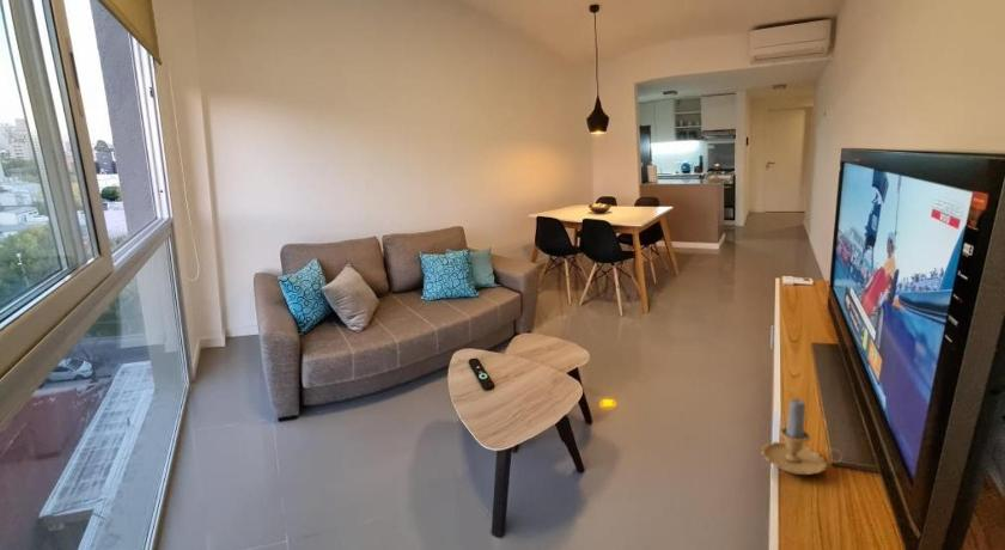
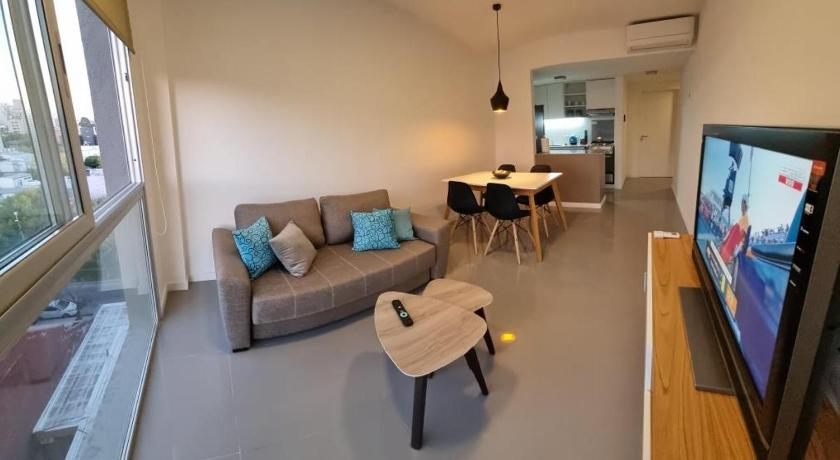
- candle [760,397,843,476]
